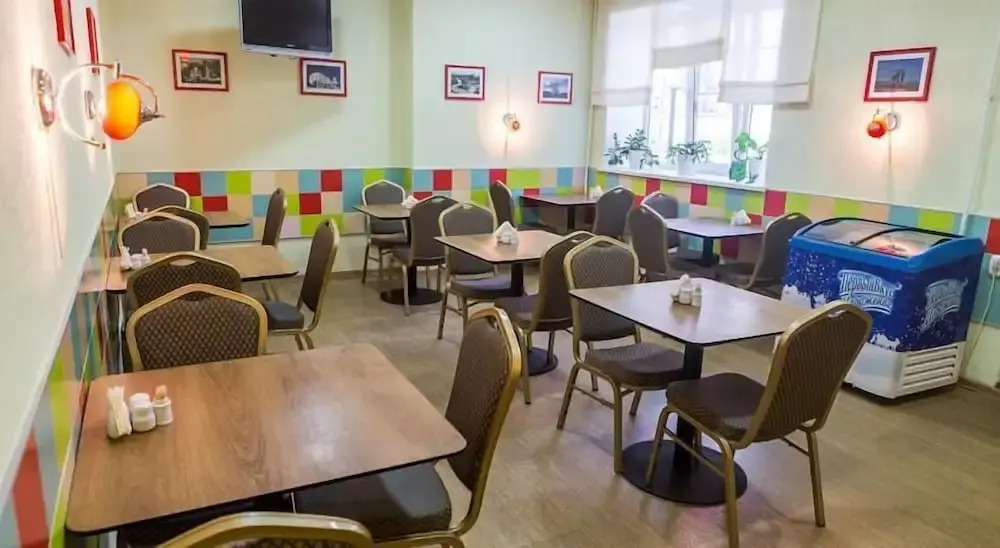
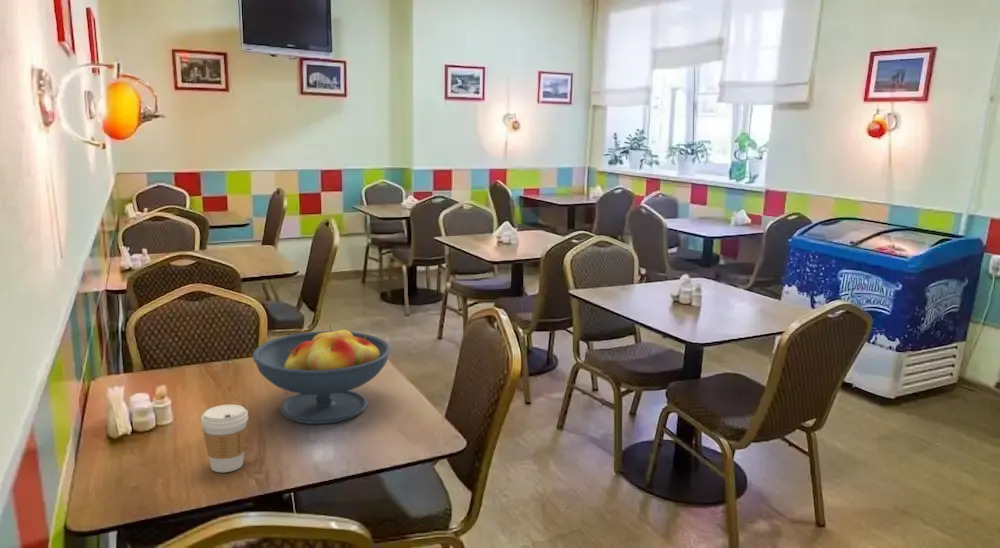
+ fruit bowl [251,324,391,425]
+ coffee cup [200,404,249,473]
